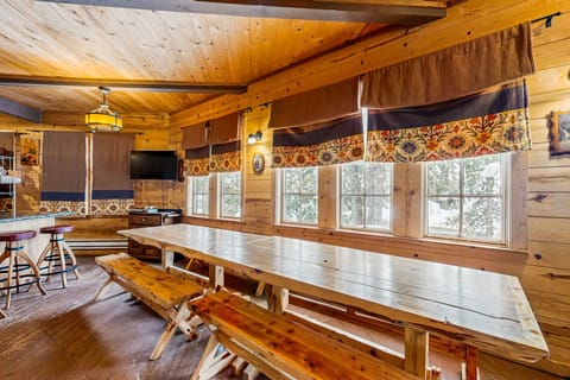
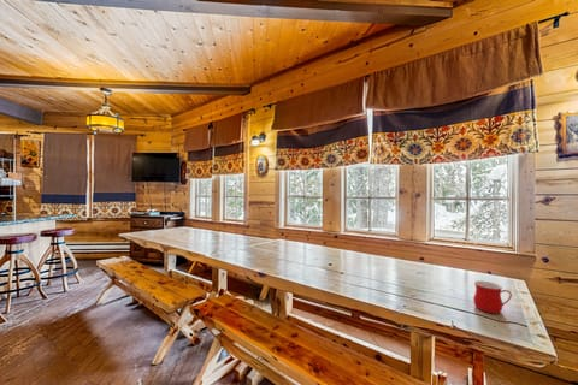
+ mug [472,279,513,315]
